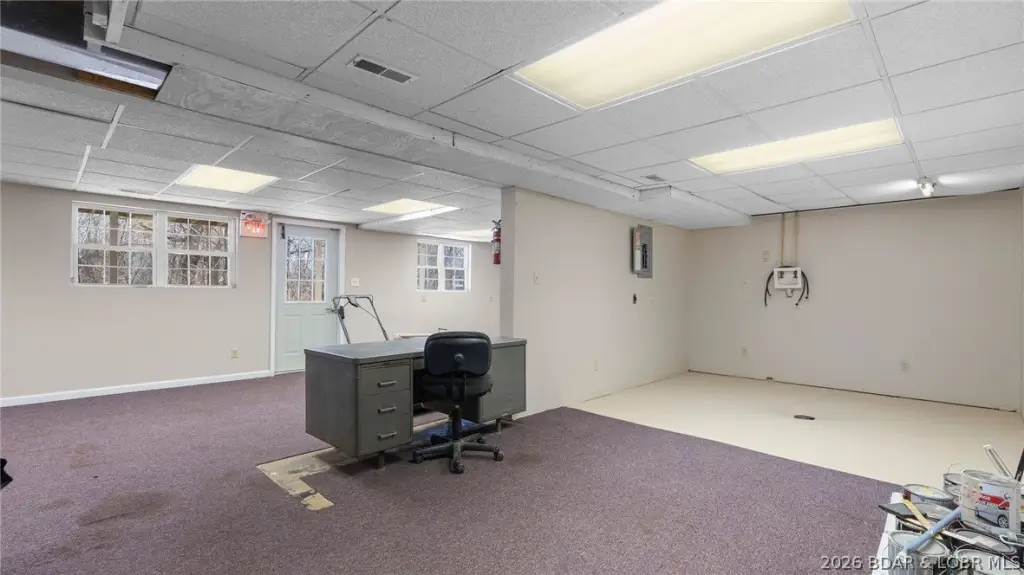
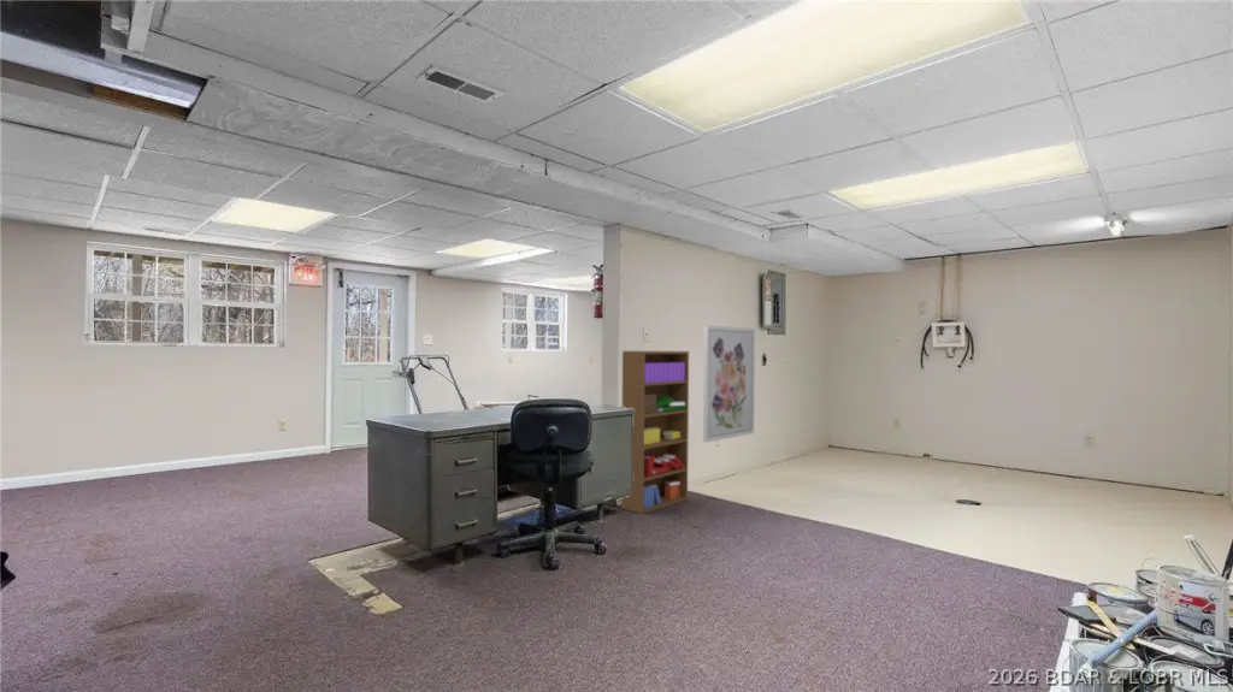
+ wall art [702,325,756,444]
+ bookshelf [620,350,690,515]
